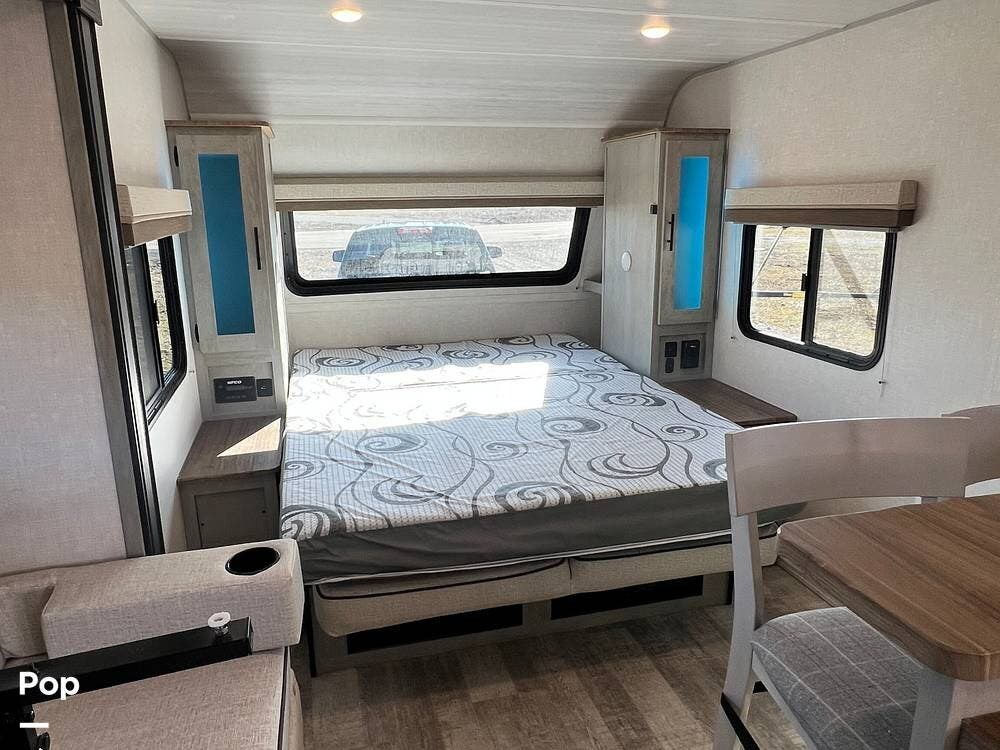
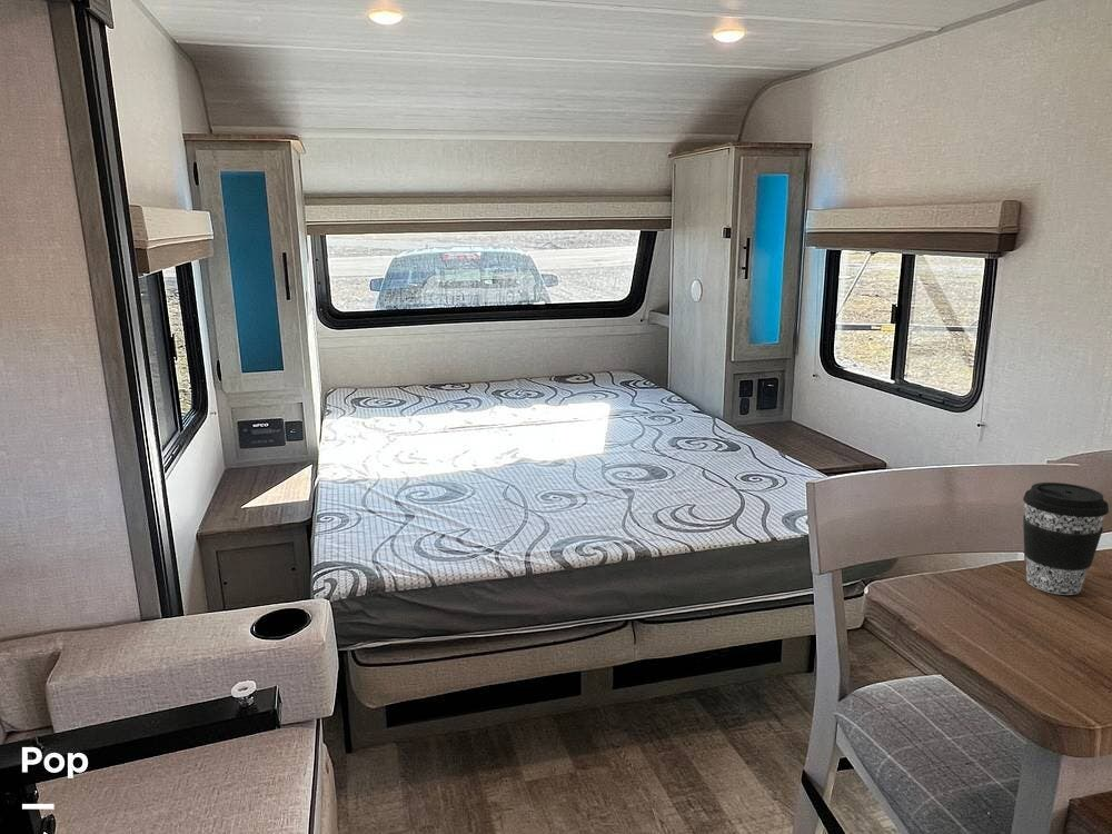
+ coffee cup [1022,481,1110,596]
